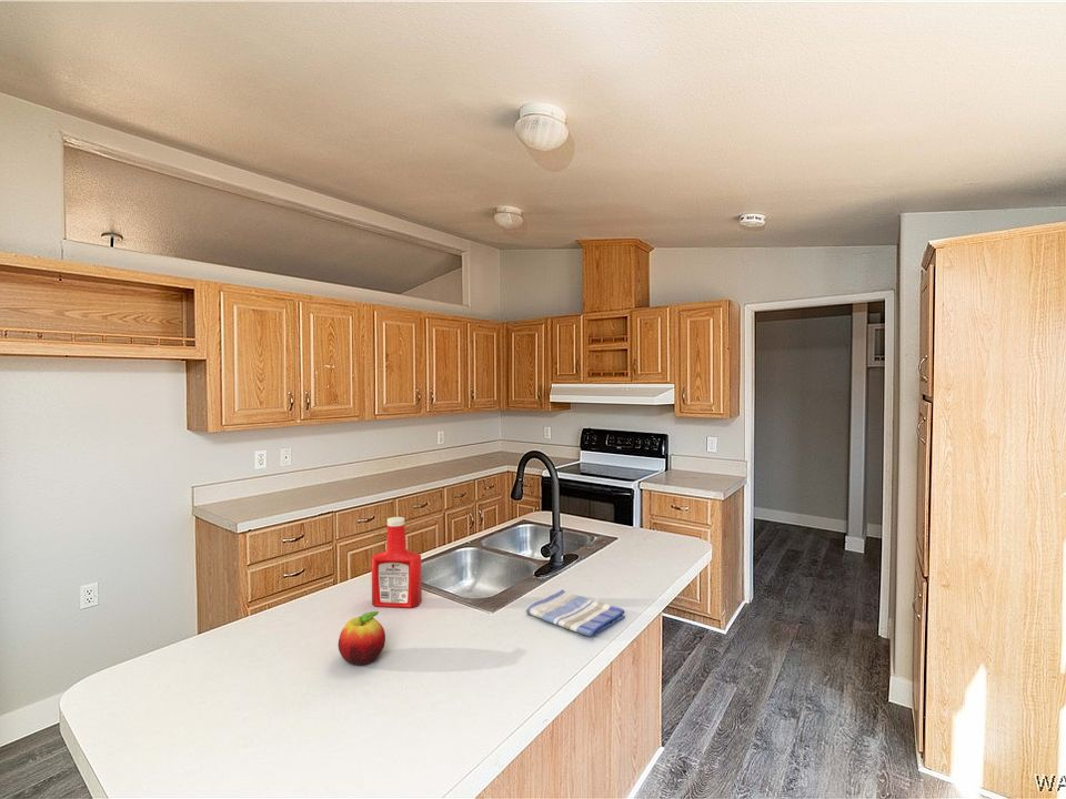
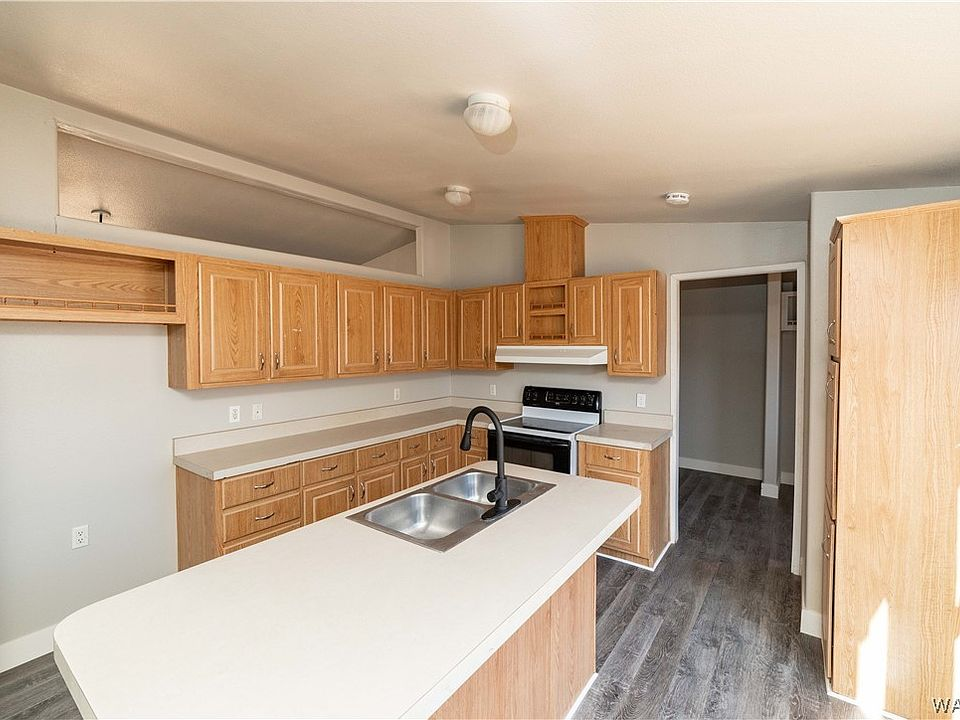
- soap bottle [371,516,423,609]
- fruit [338,610,386,666]
- dish towel [524,588,626,638]
